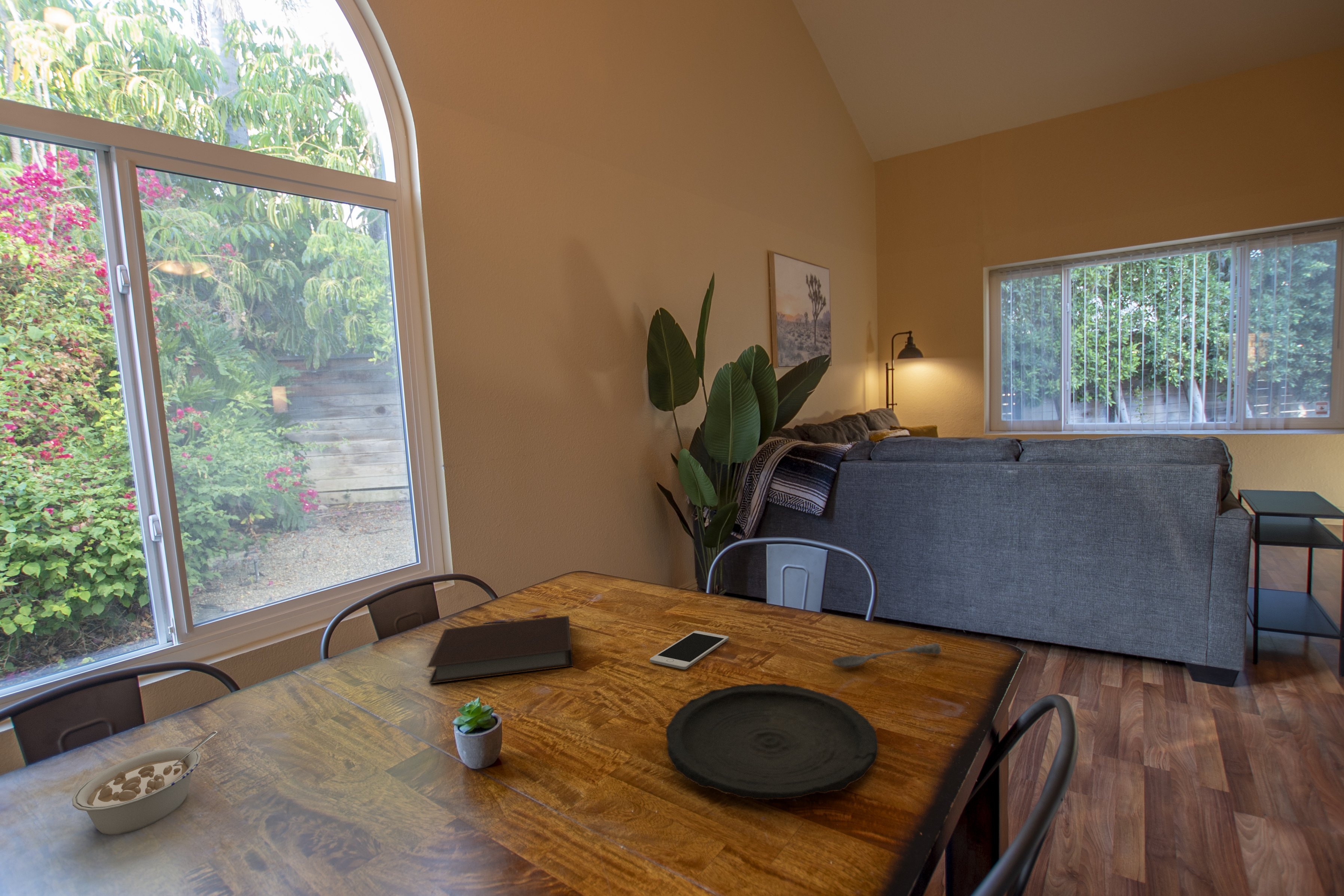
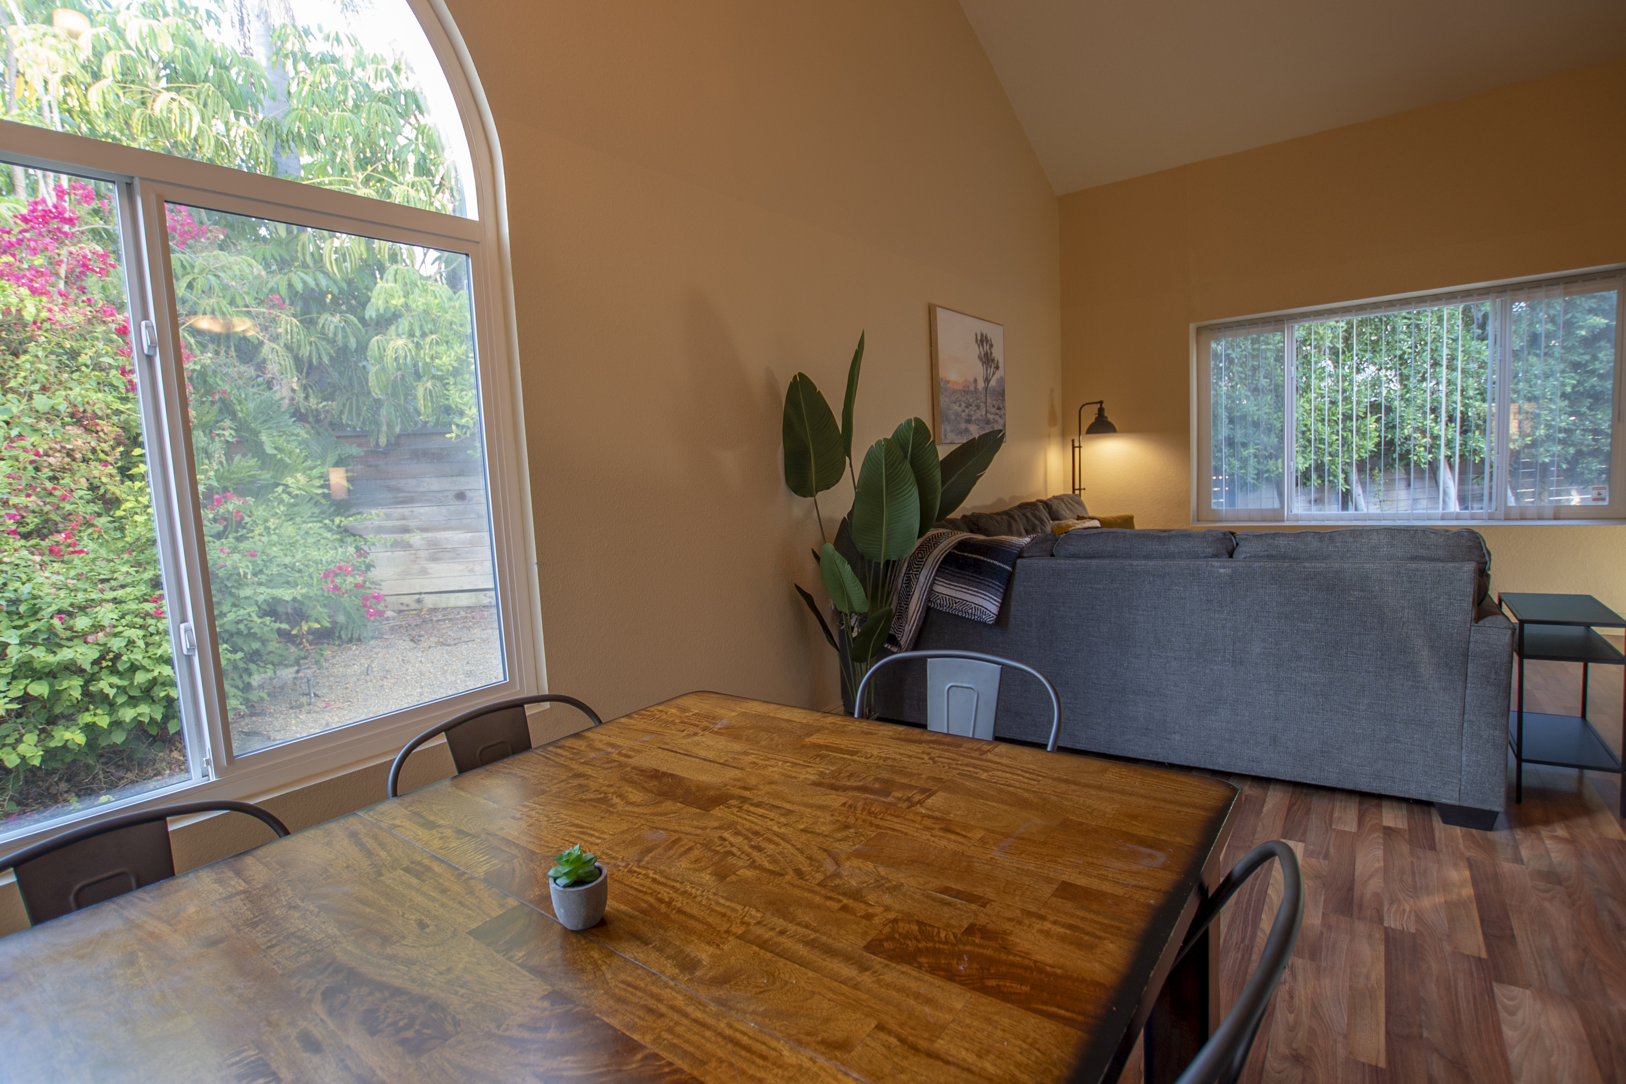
- pen [482,614,548,625]
- cell phone [650,630,729,670]
- plate [666,683,879,800]
- soupspoon [831,643,941,668]
- legume [72,731,218,835]
- notebook [427,615,574,684]
